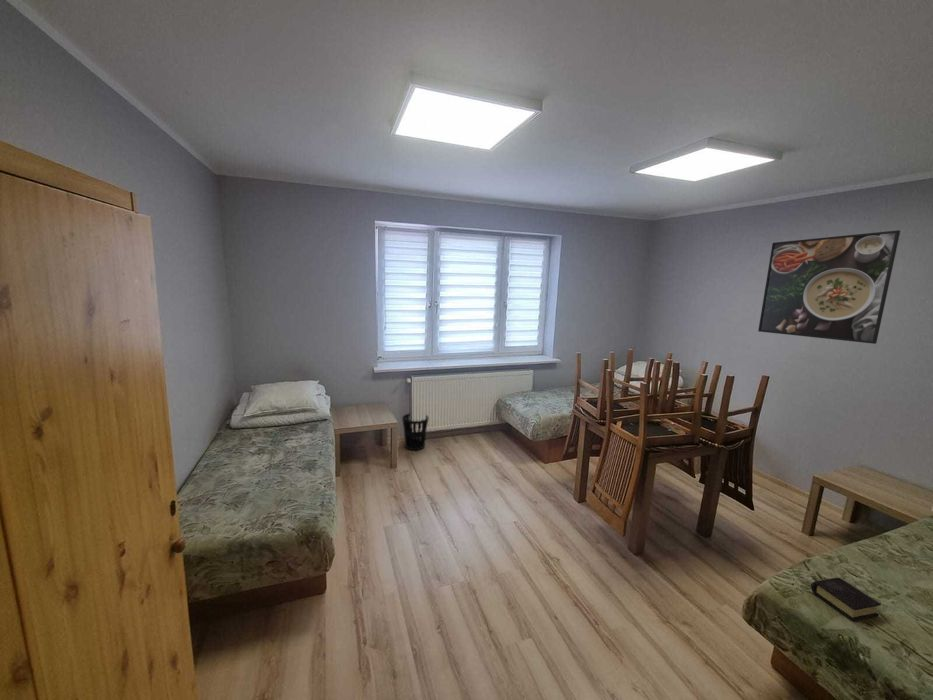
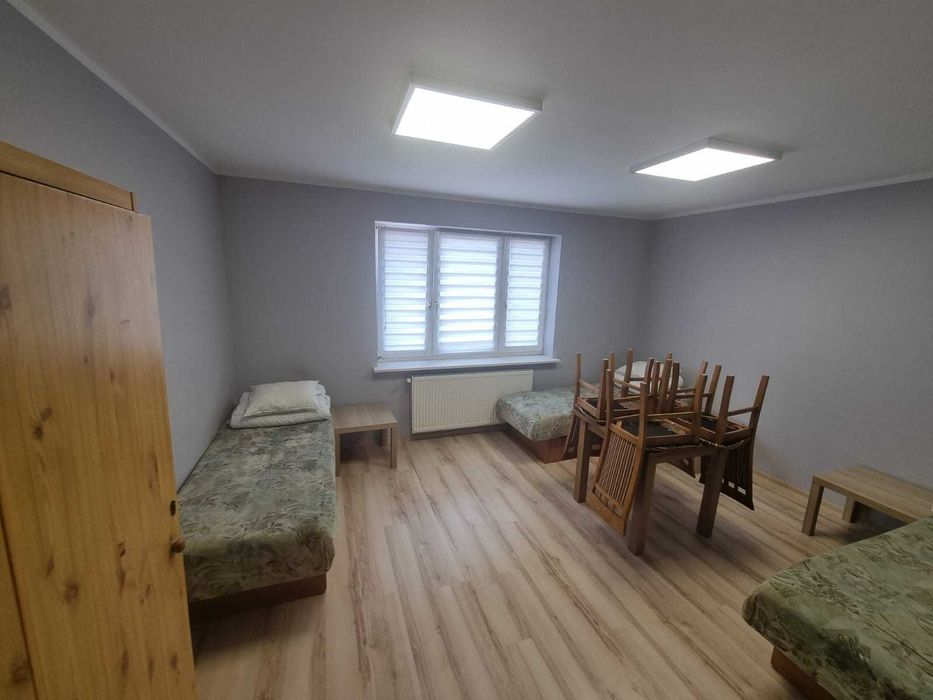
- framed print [757,229,901,345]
- book [810,577,882,622]
- wastebasket [401,412,429,451]
